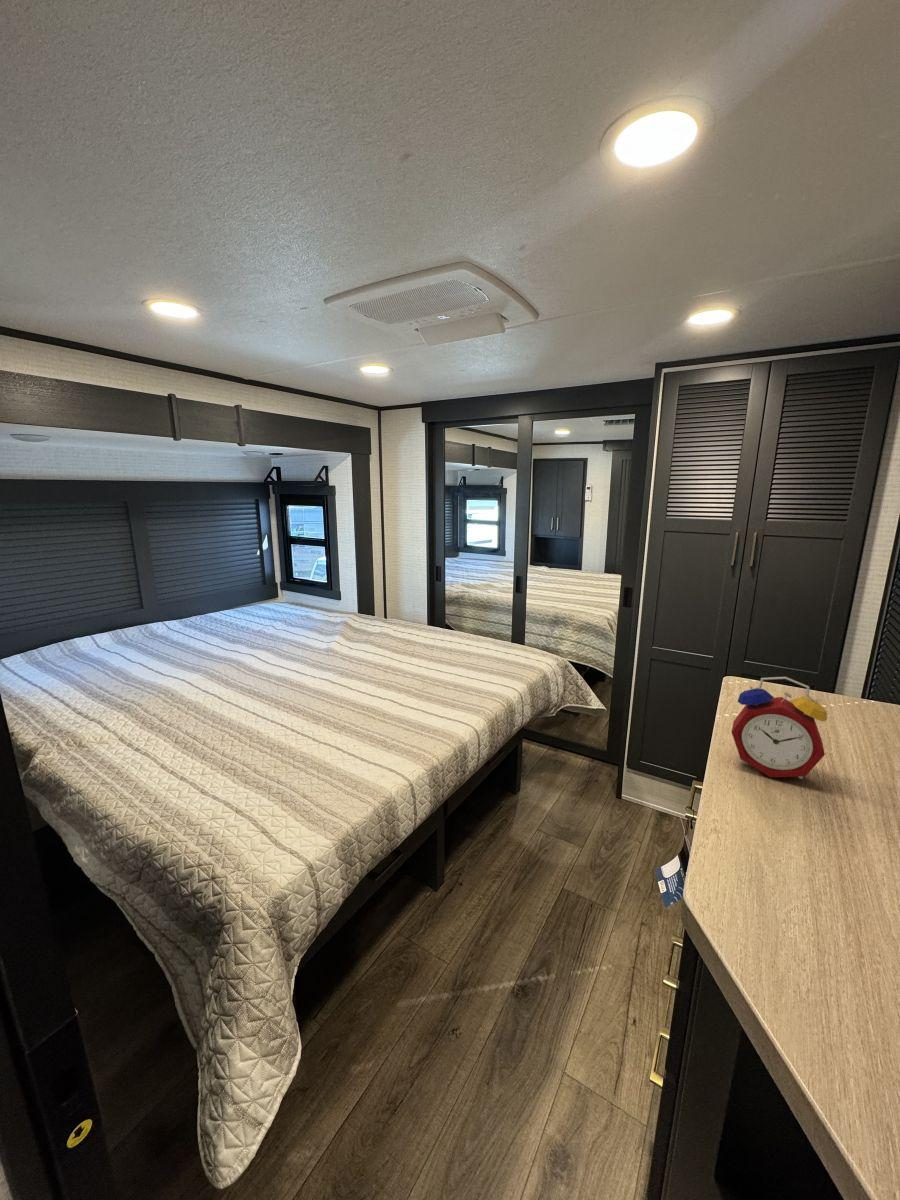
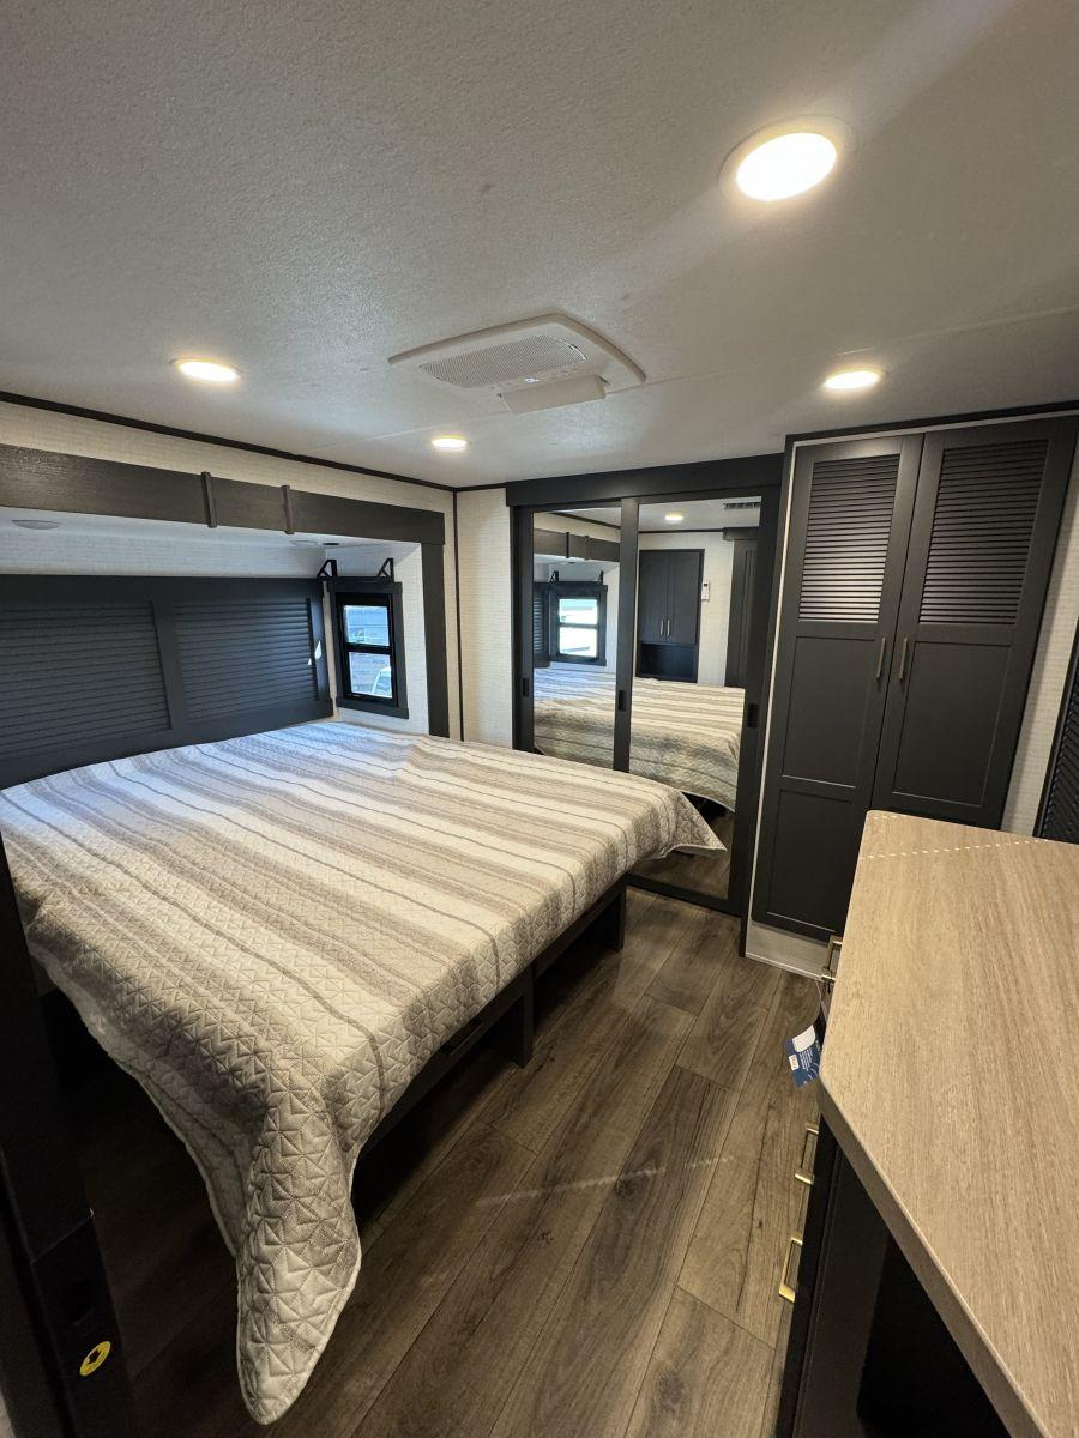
- alarm clock [731,676,828,780]
